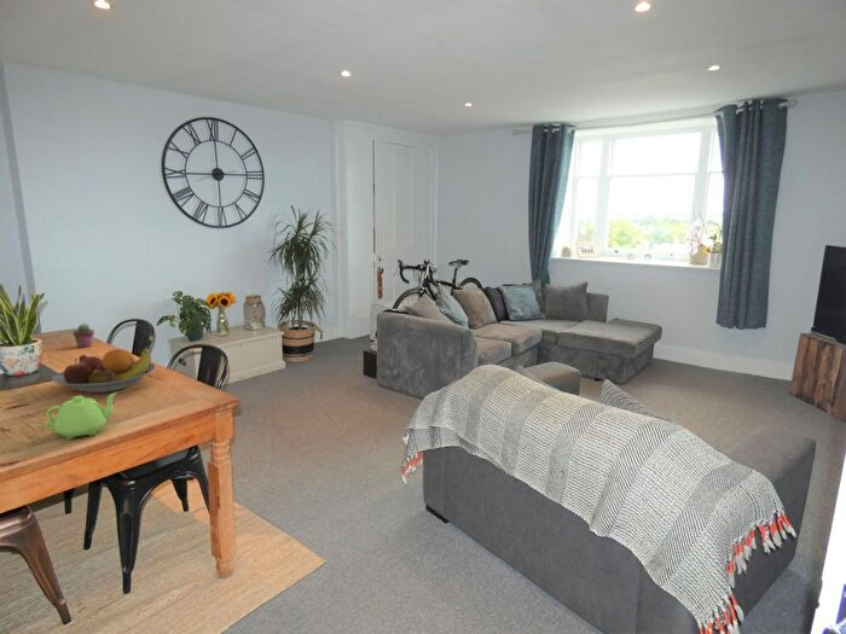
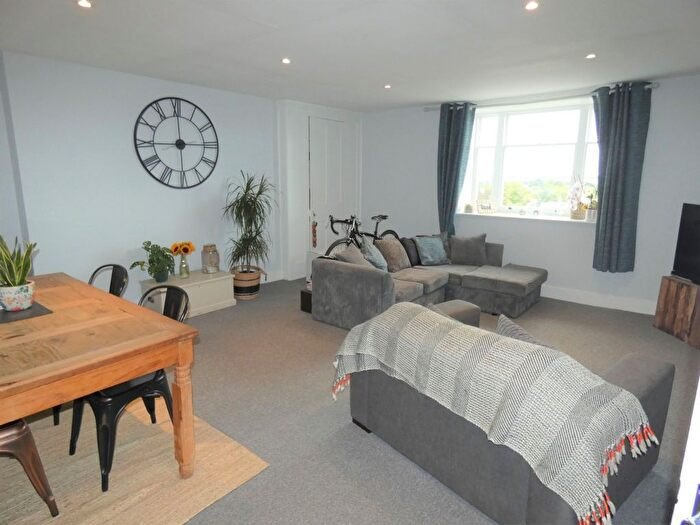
- teapot [45,391,118,441]
- fruit bowl [52,347,157,394]
- potted succulent [71,322,95,349]
